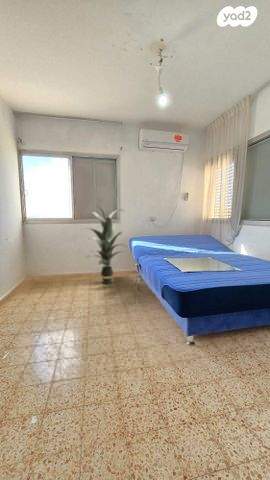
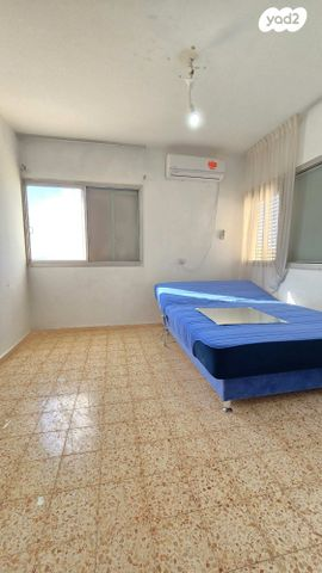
- indoor plant [80,204,128,285]
